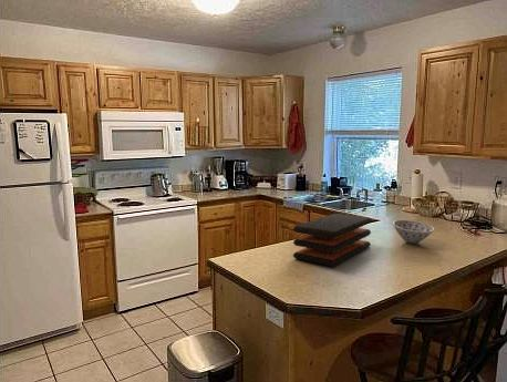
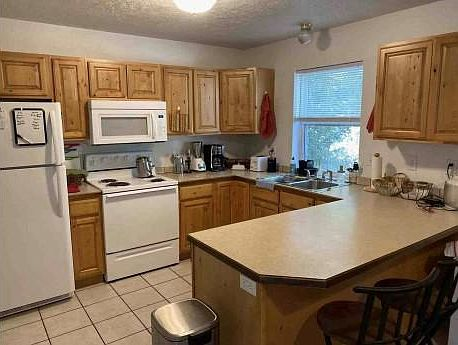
- cutting board [292,213,372,268]
- bowl [392,219,435,245]
